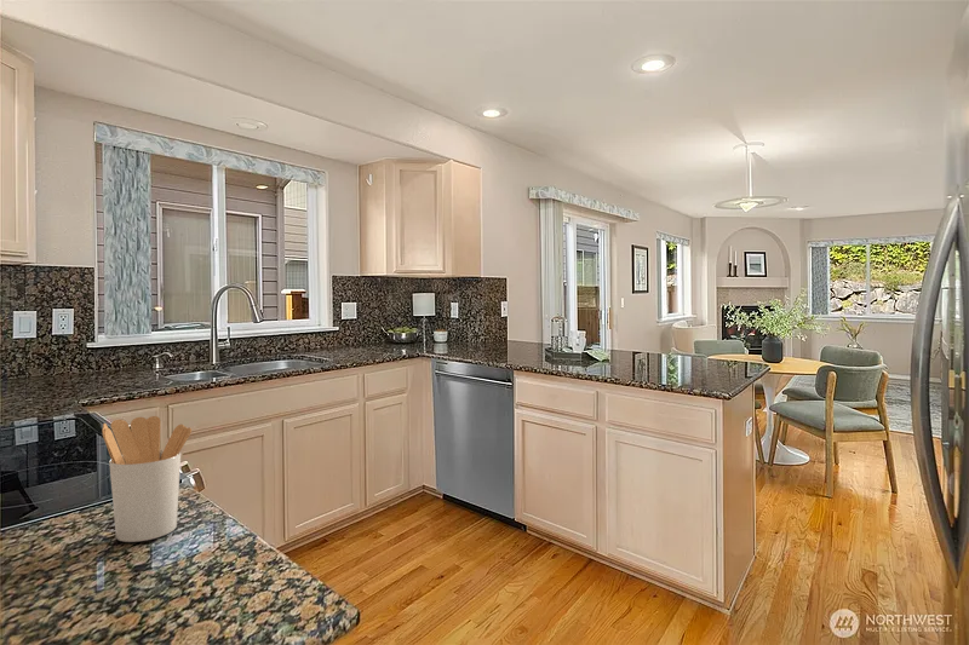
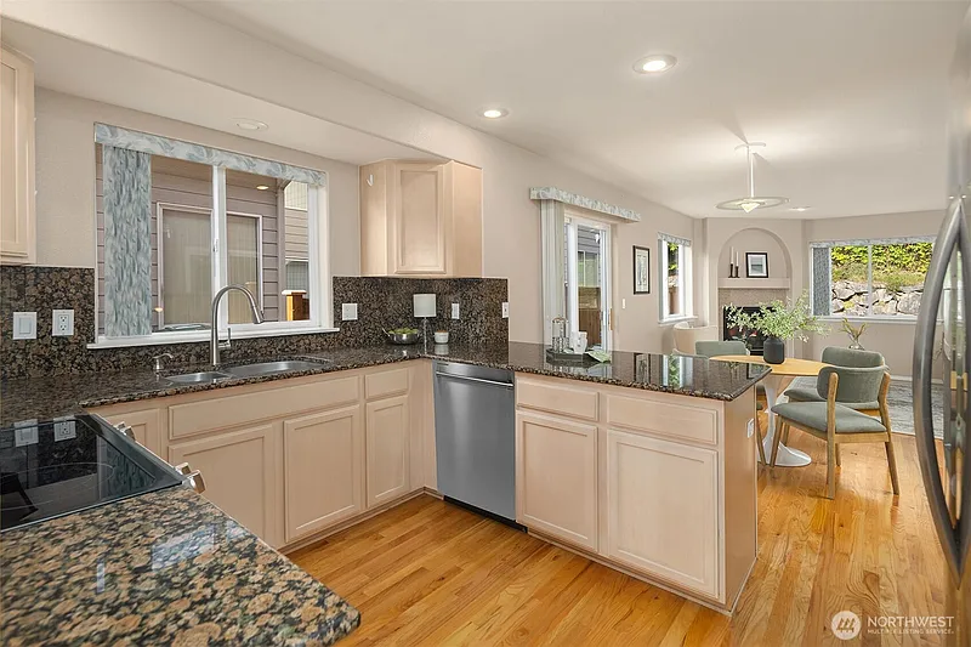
- utensil holder [101,415,193,543]
